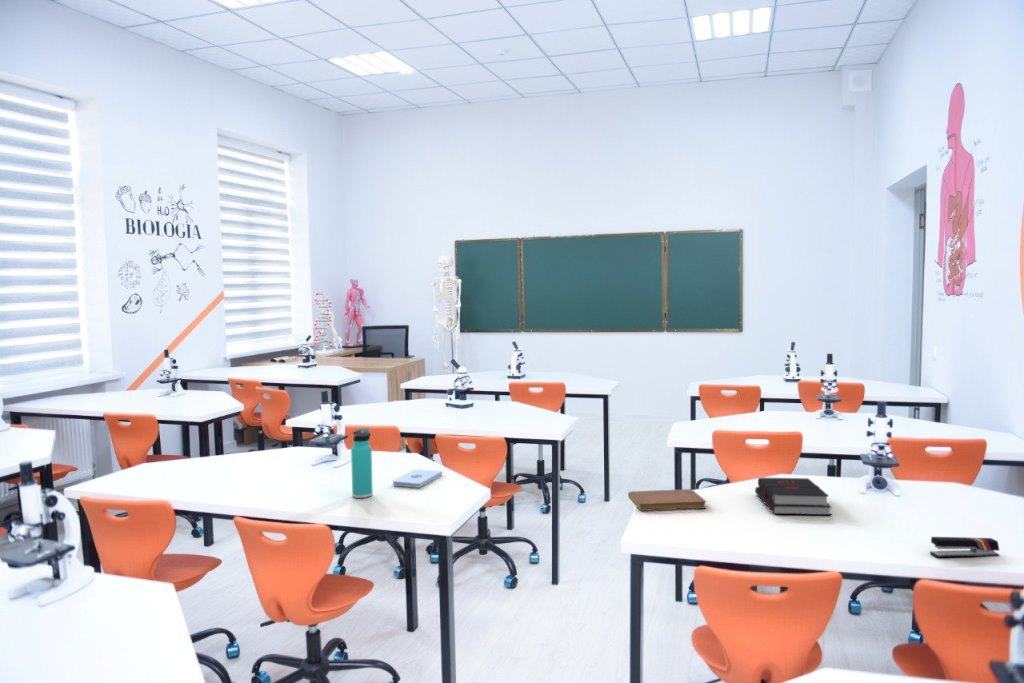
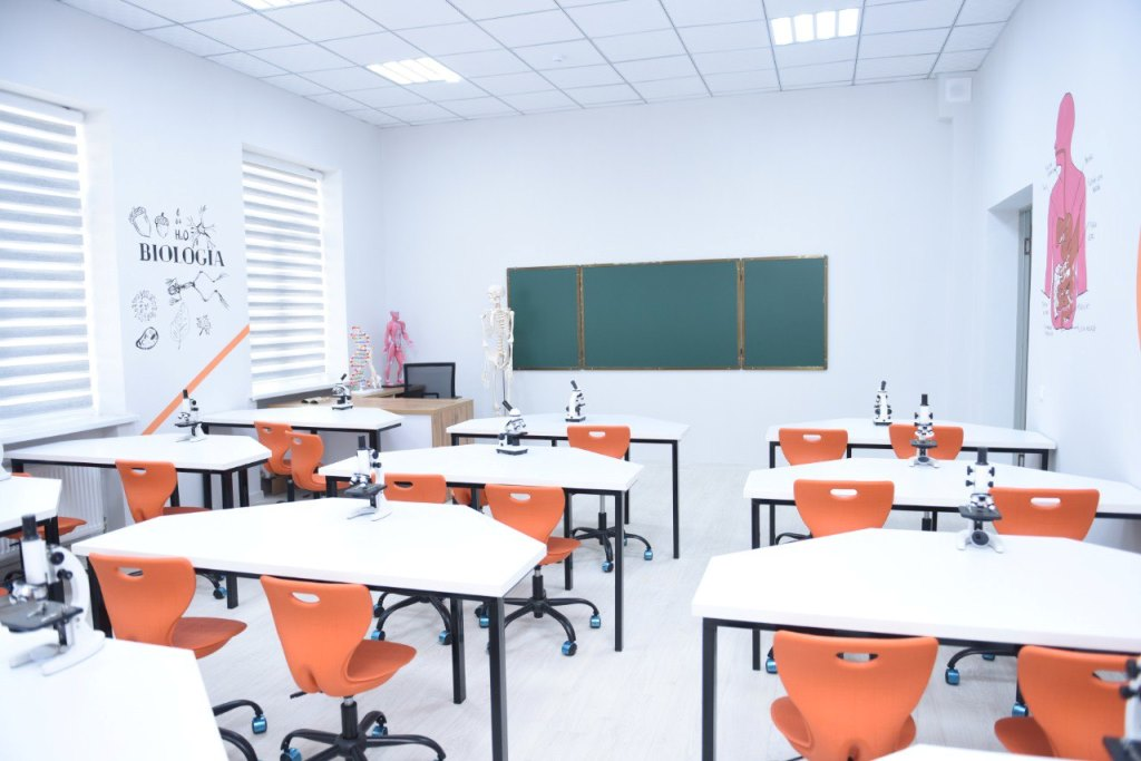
- stapler [929,536,1000,558]
- thermos bottle [350,427,374,499]
- notepad [392,468,443,489]
- hardback book [754,477,833,516]
- notebook [627,488,708,512]
